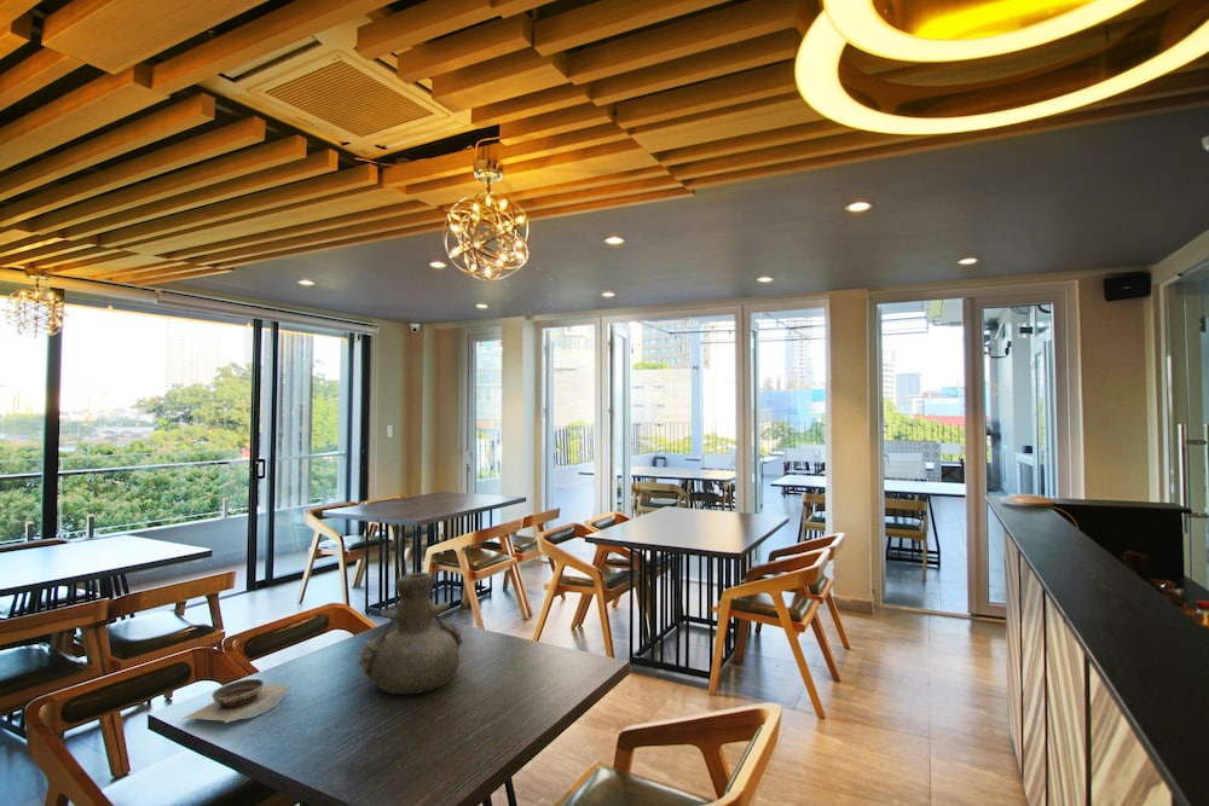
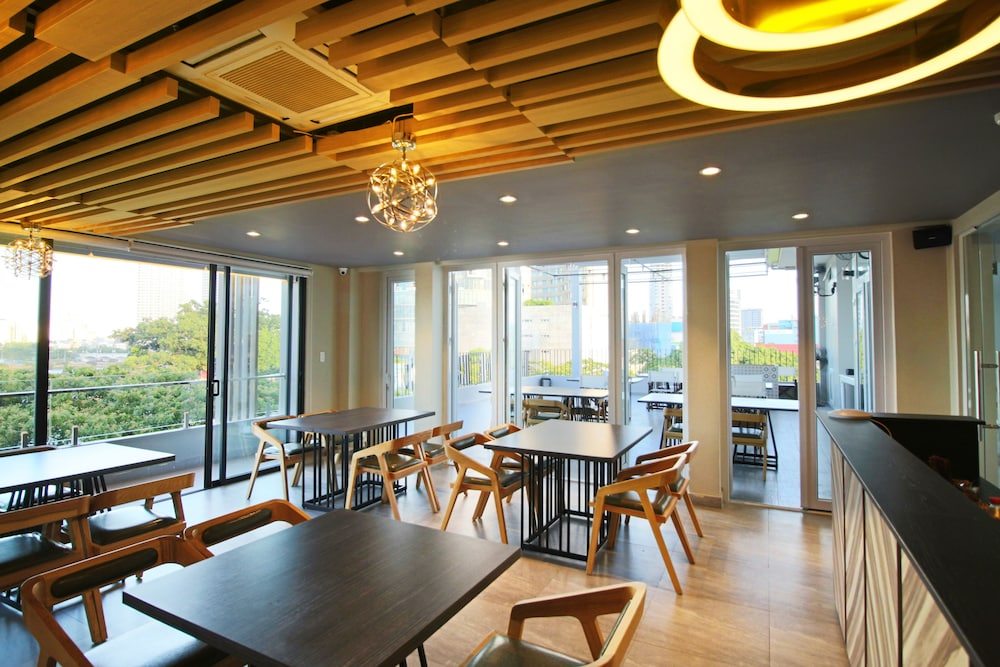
- bowl [181,678,291,724]
- vase [355,572,464,695]
